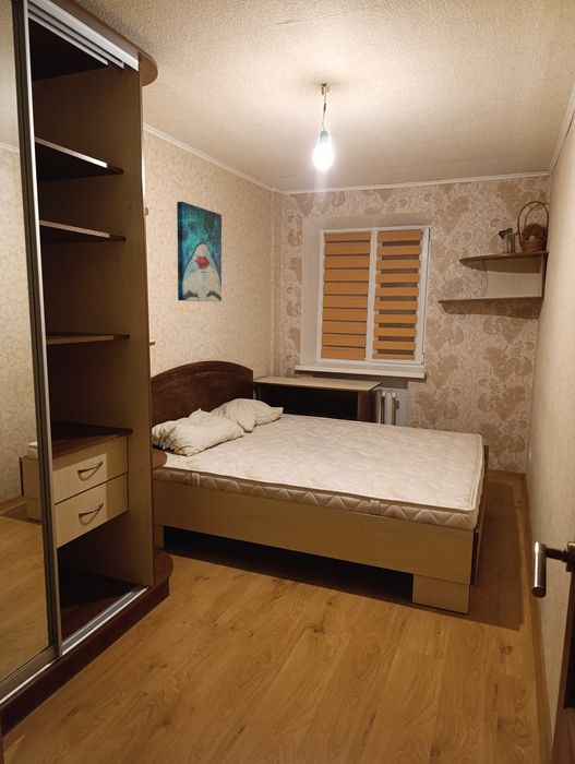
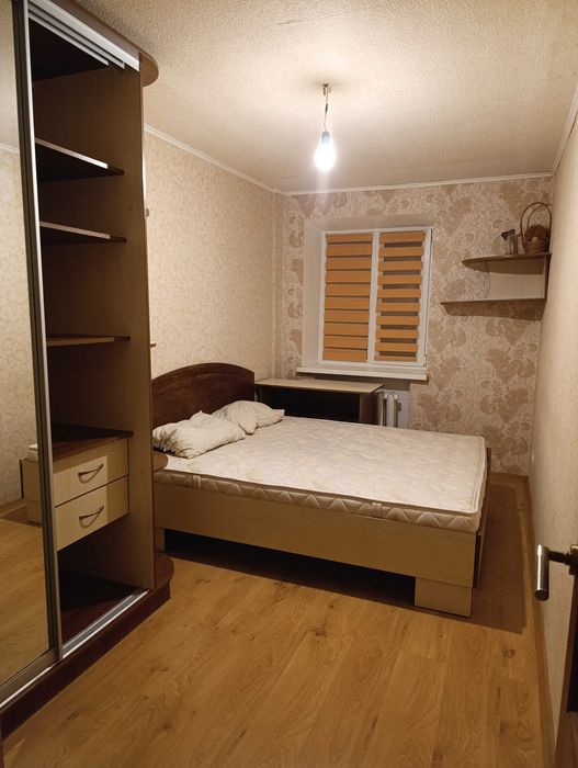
- wall art [176,201,223,303]
